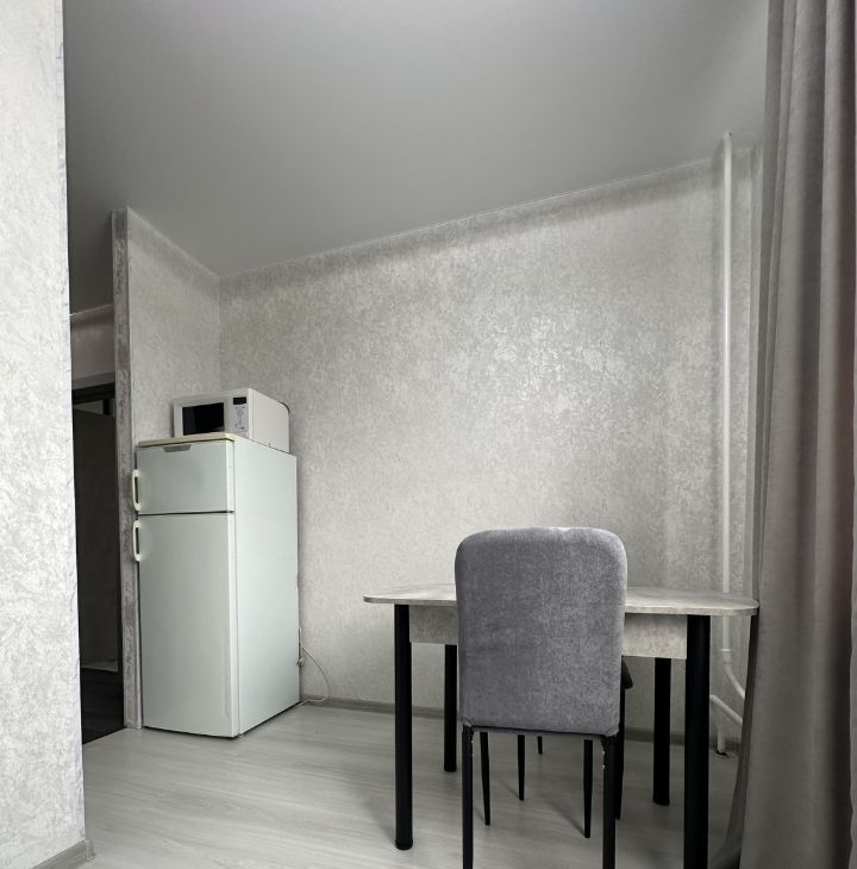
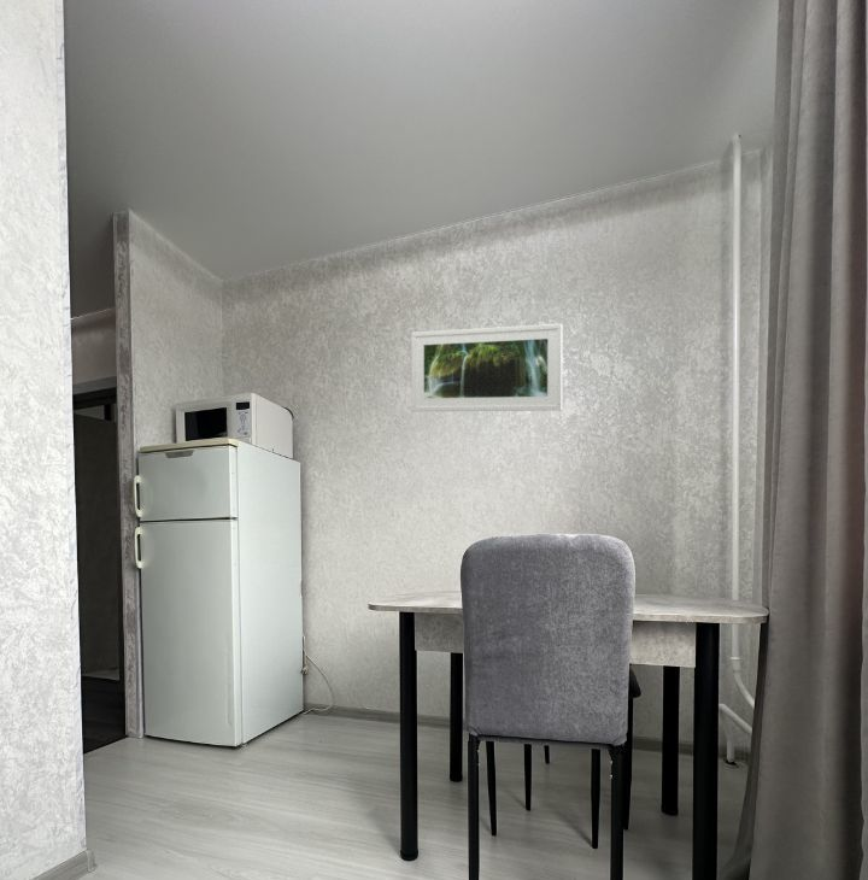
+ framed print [410,323,564,412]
